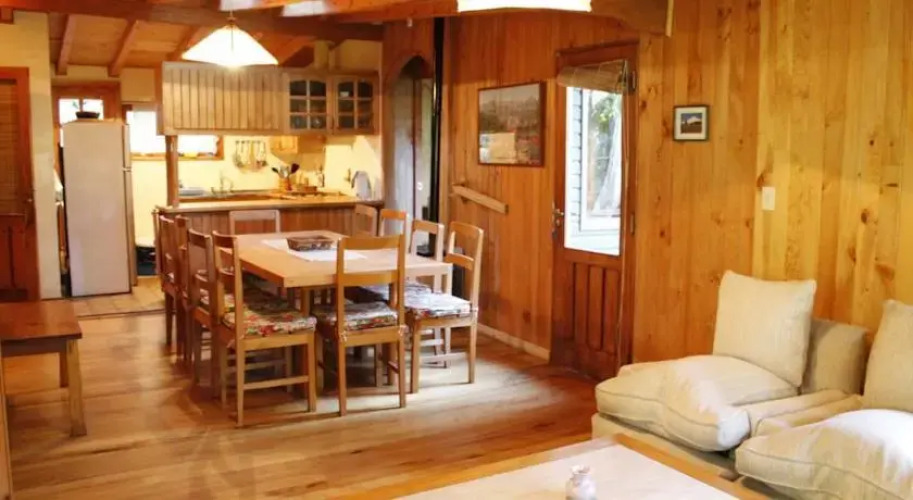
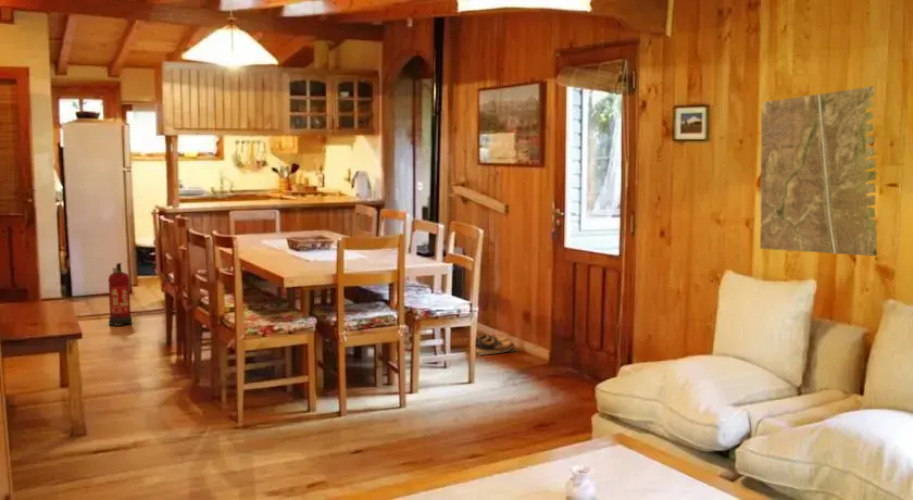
+ fire extinguisher [107,262,133,327]
+ shoes [465,333,519,356]
+ road map [759,85,878,257]
